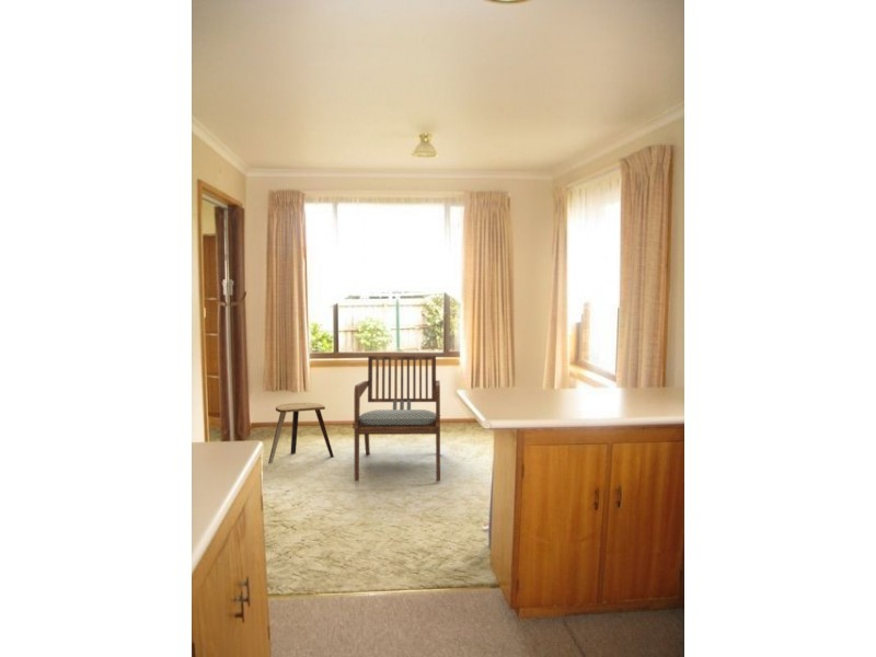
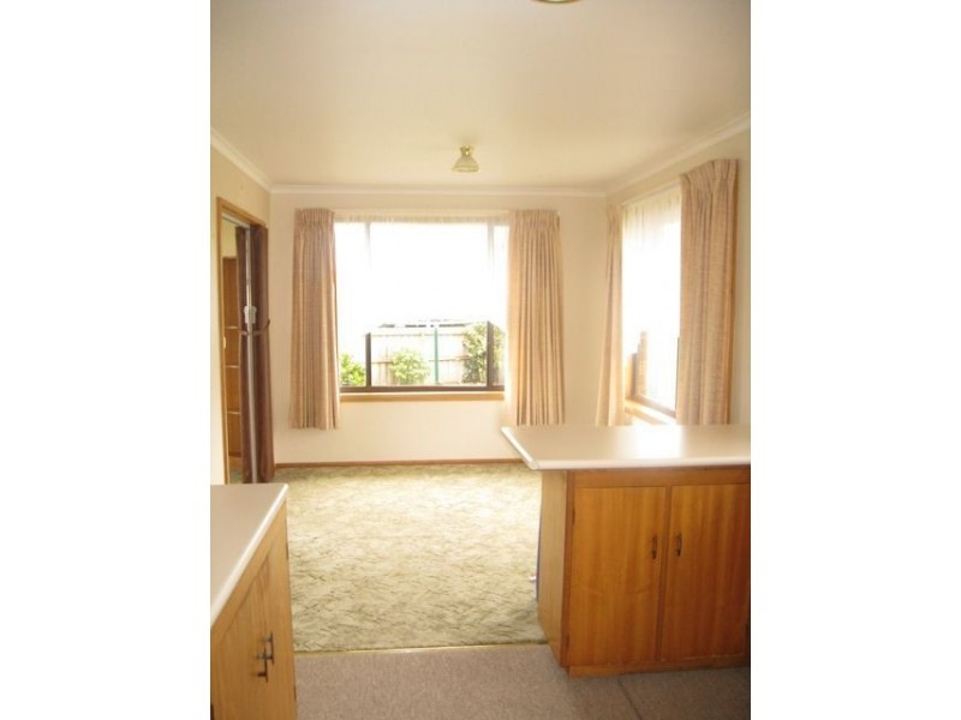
- armchair [351,355,442,483]
- stool [267,402,335,465]
